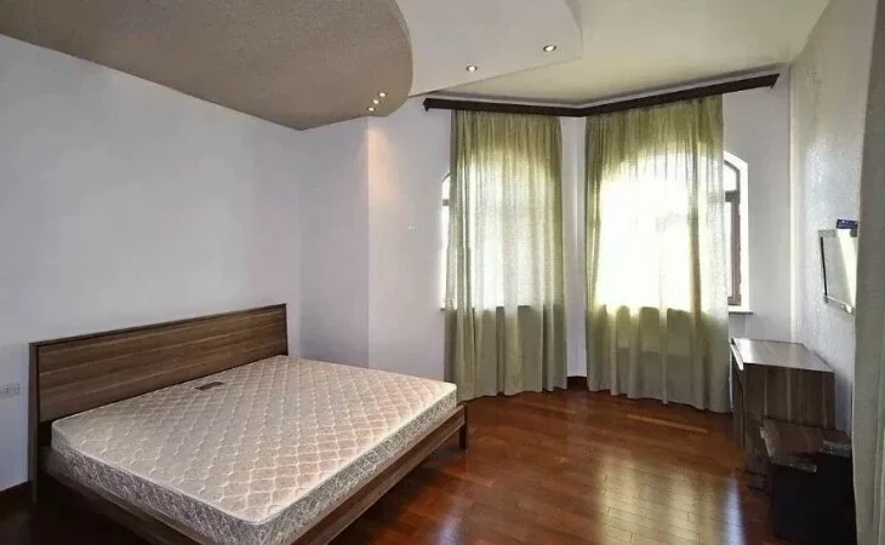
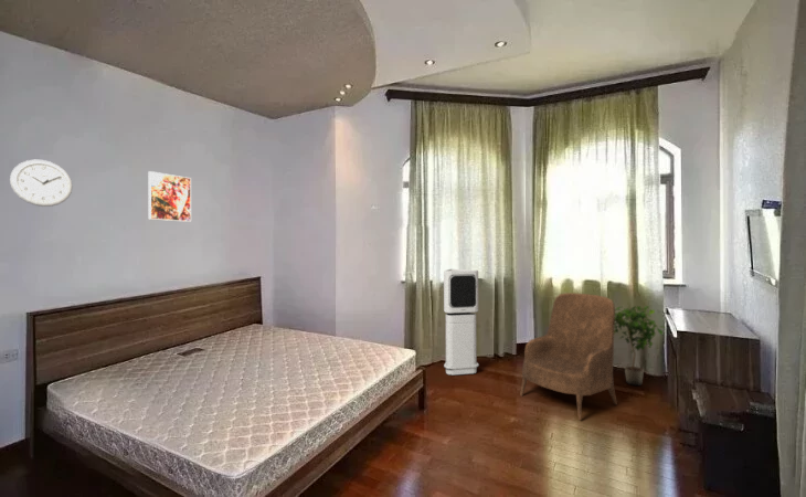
+ armchair [519,292,618,421]
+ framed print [147,170,192,223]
+ air purifier [443,268,480,376]
+ potted plant [614,305,667,387]
+ wall clock [9,159,73,208]
